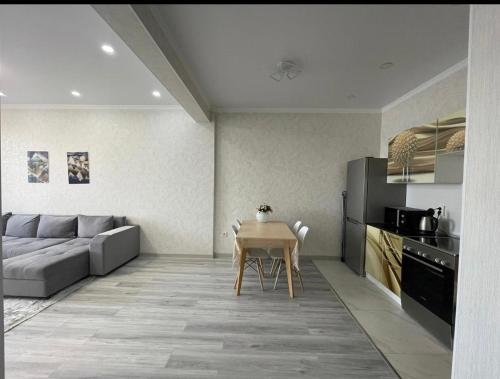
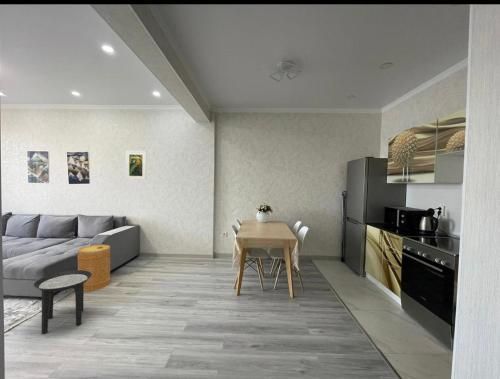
+ basket [76,244,112,292]
+ side table [33,269,92,335]
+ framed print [125,150,147,181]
